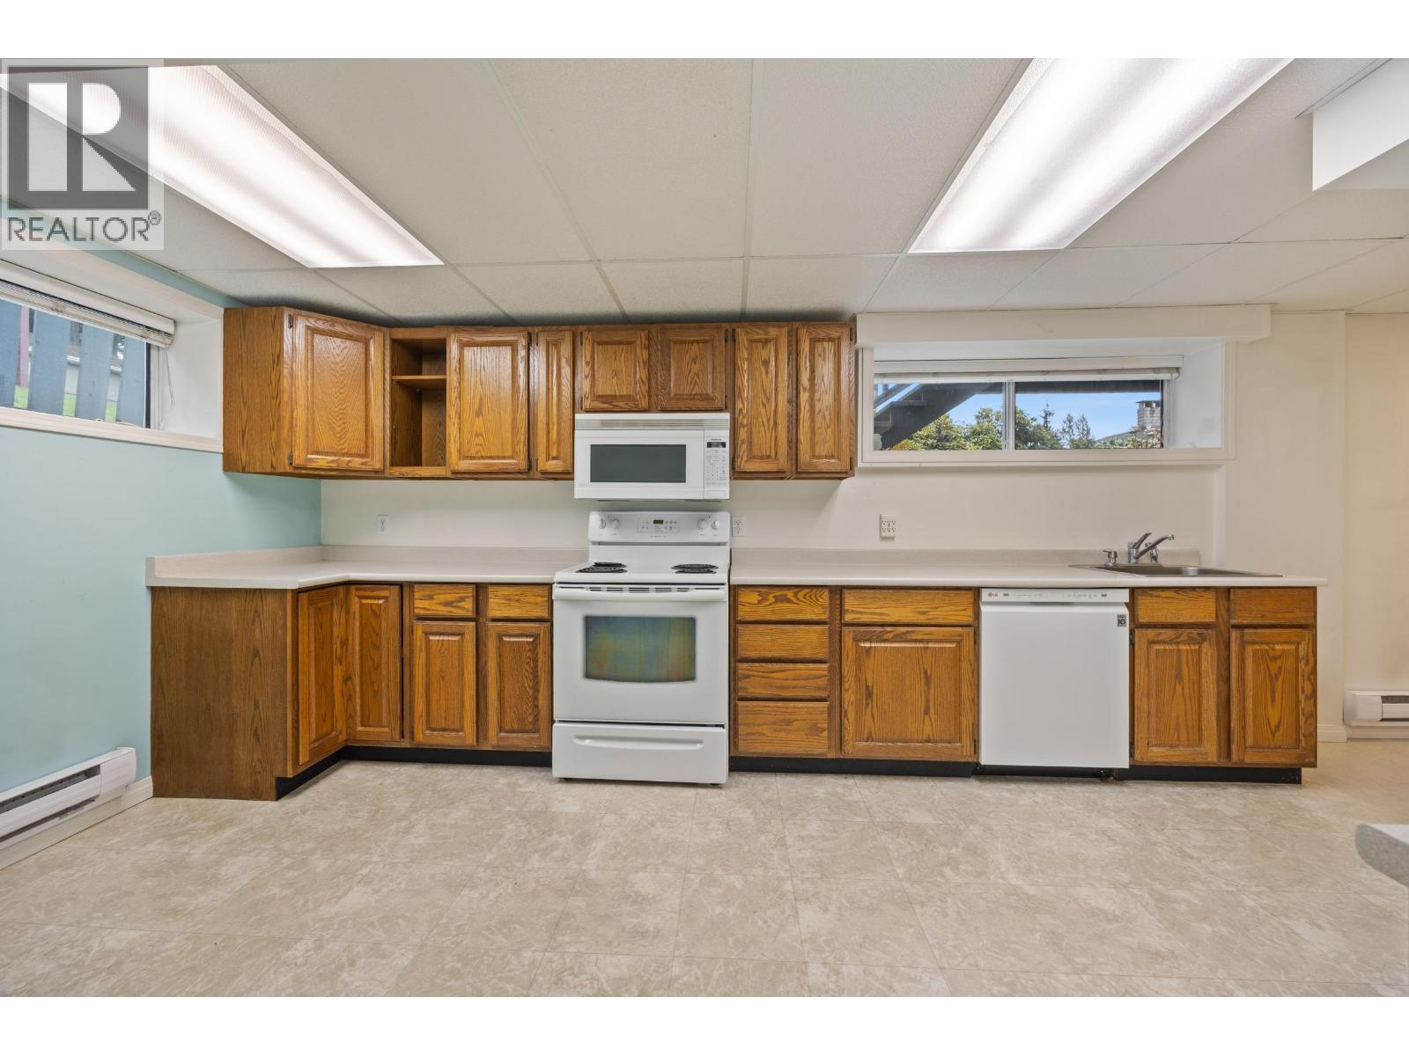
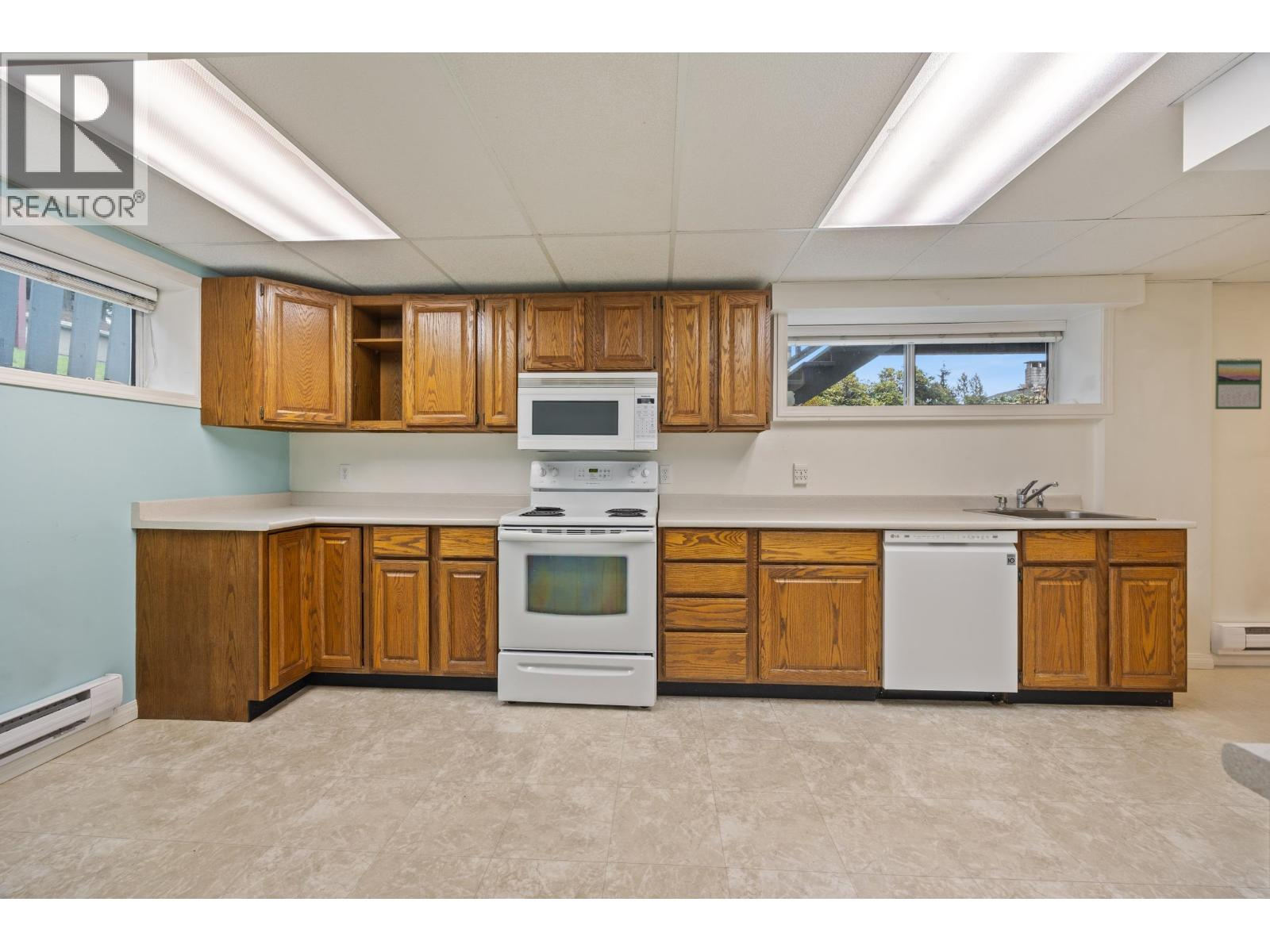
+ calendar [1214,357,1263,410]
